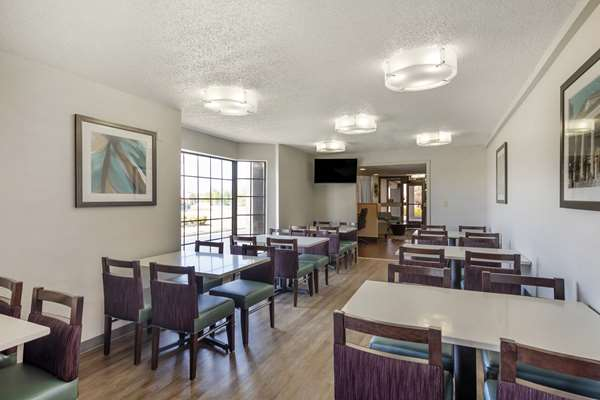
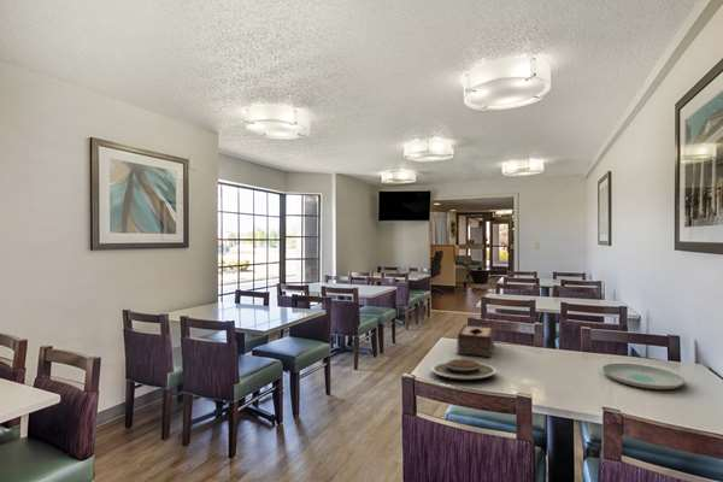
+ tissue box [457,323,495,358]
+ plate [429,358,498,380]
+ plate [601,363,686,390]
